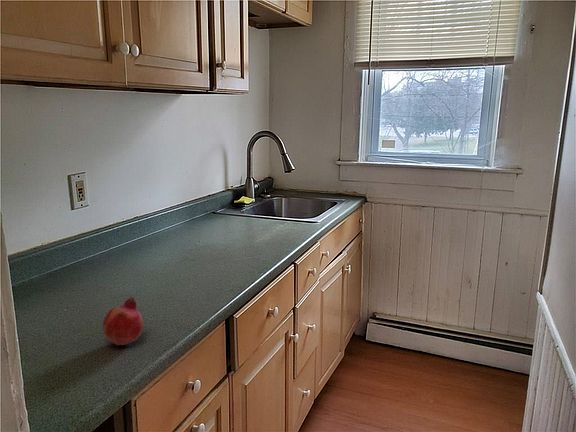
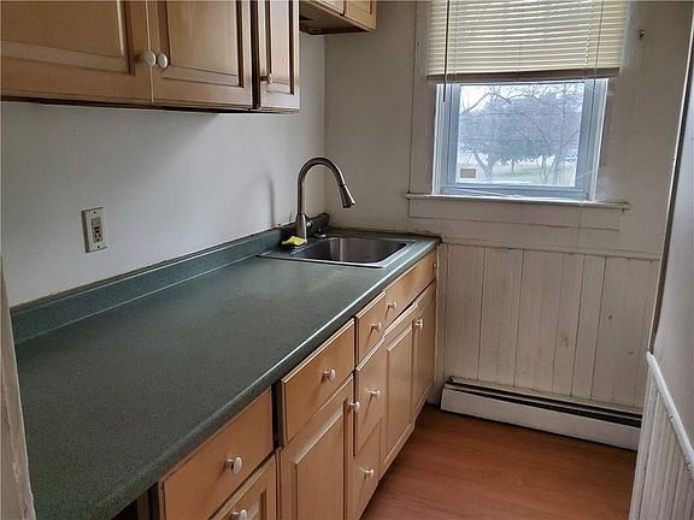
- fruit [101,296,144,346]
